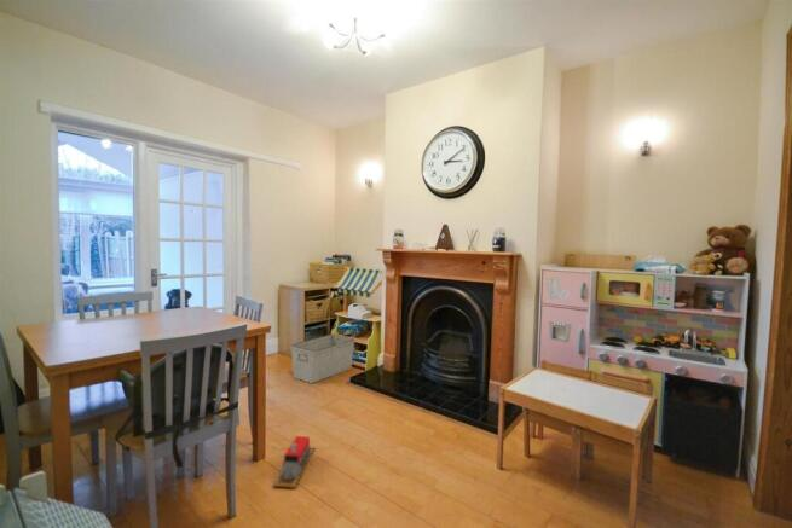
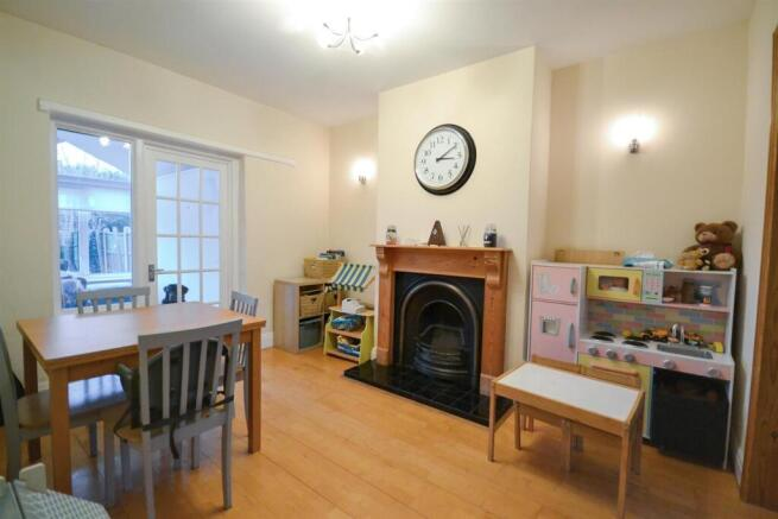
- toy train [272,435,316,489]
- storage bin [290,333,355,384]
